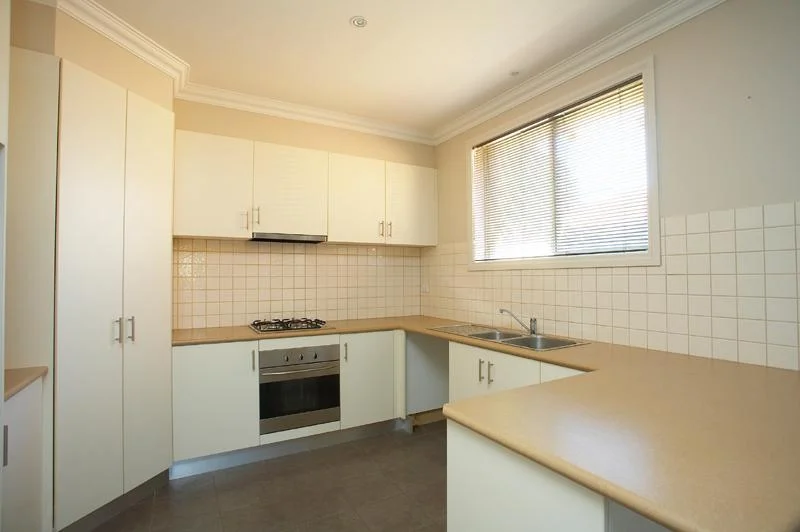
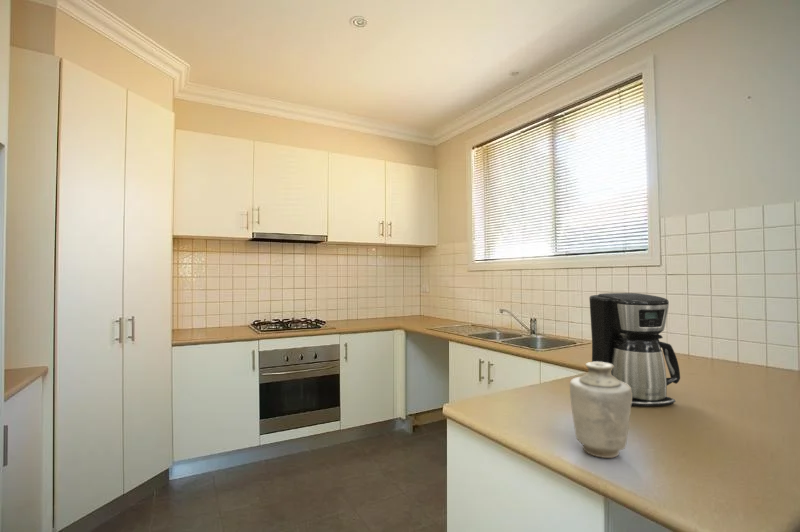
+ coffee maker [588,292,681,407]
+ vase [569,361,632,459]
